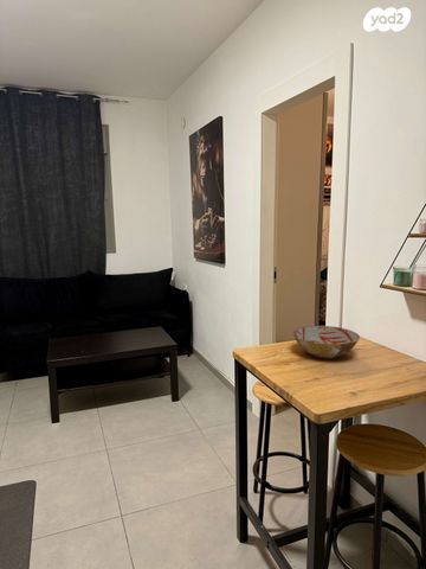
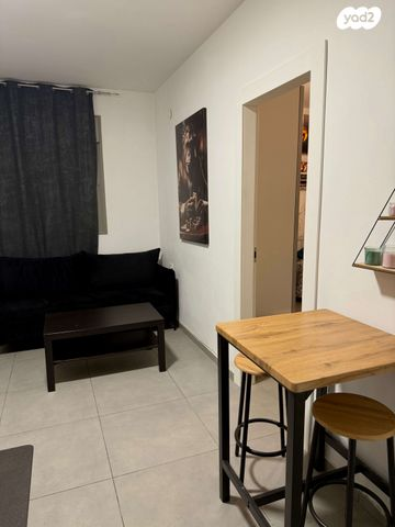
- bowl [291,325,361,360]
